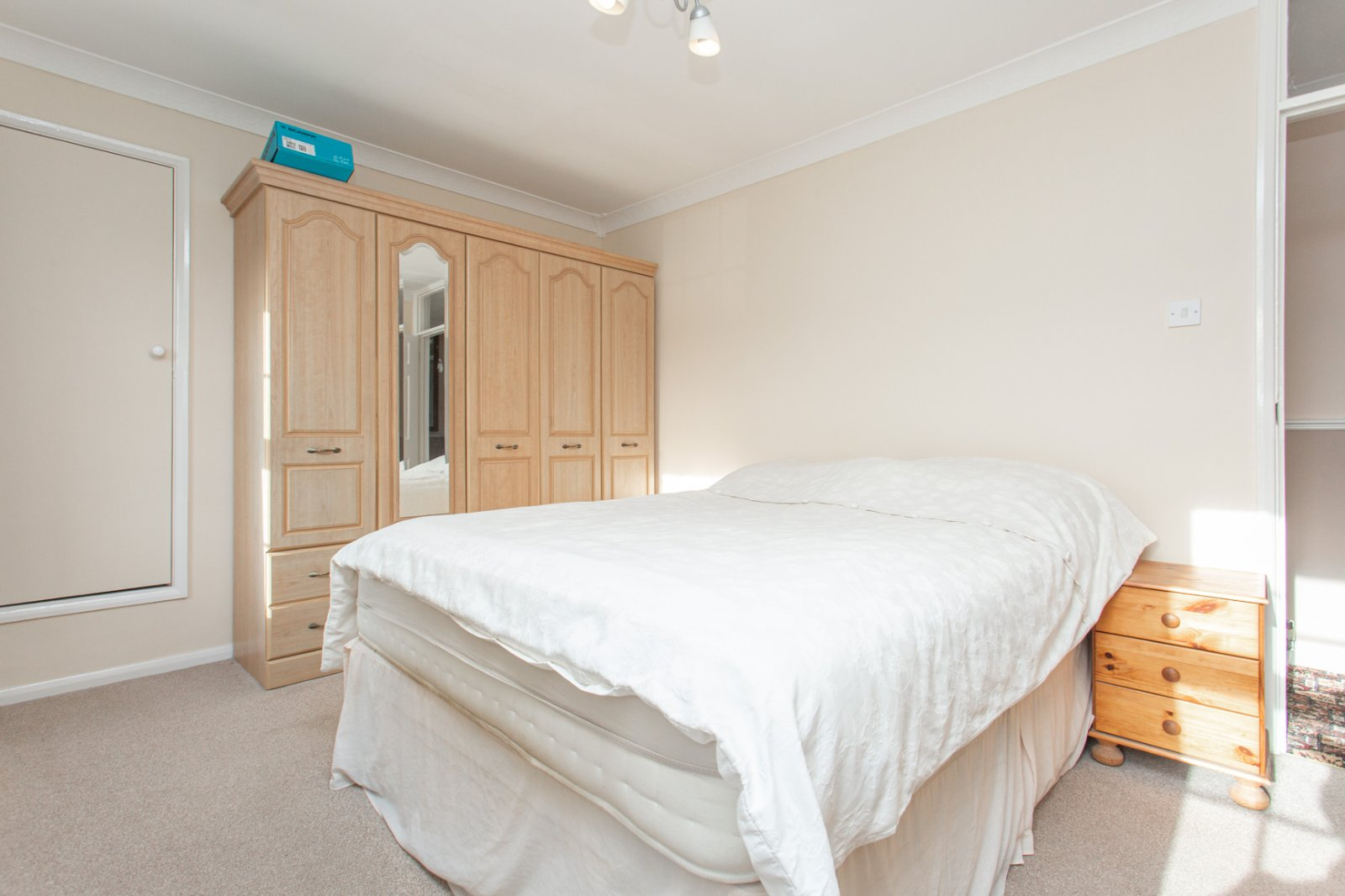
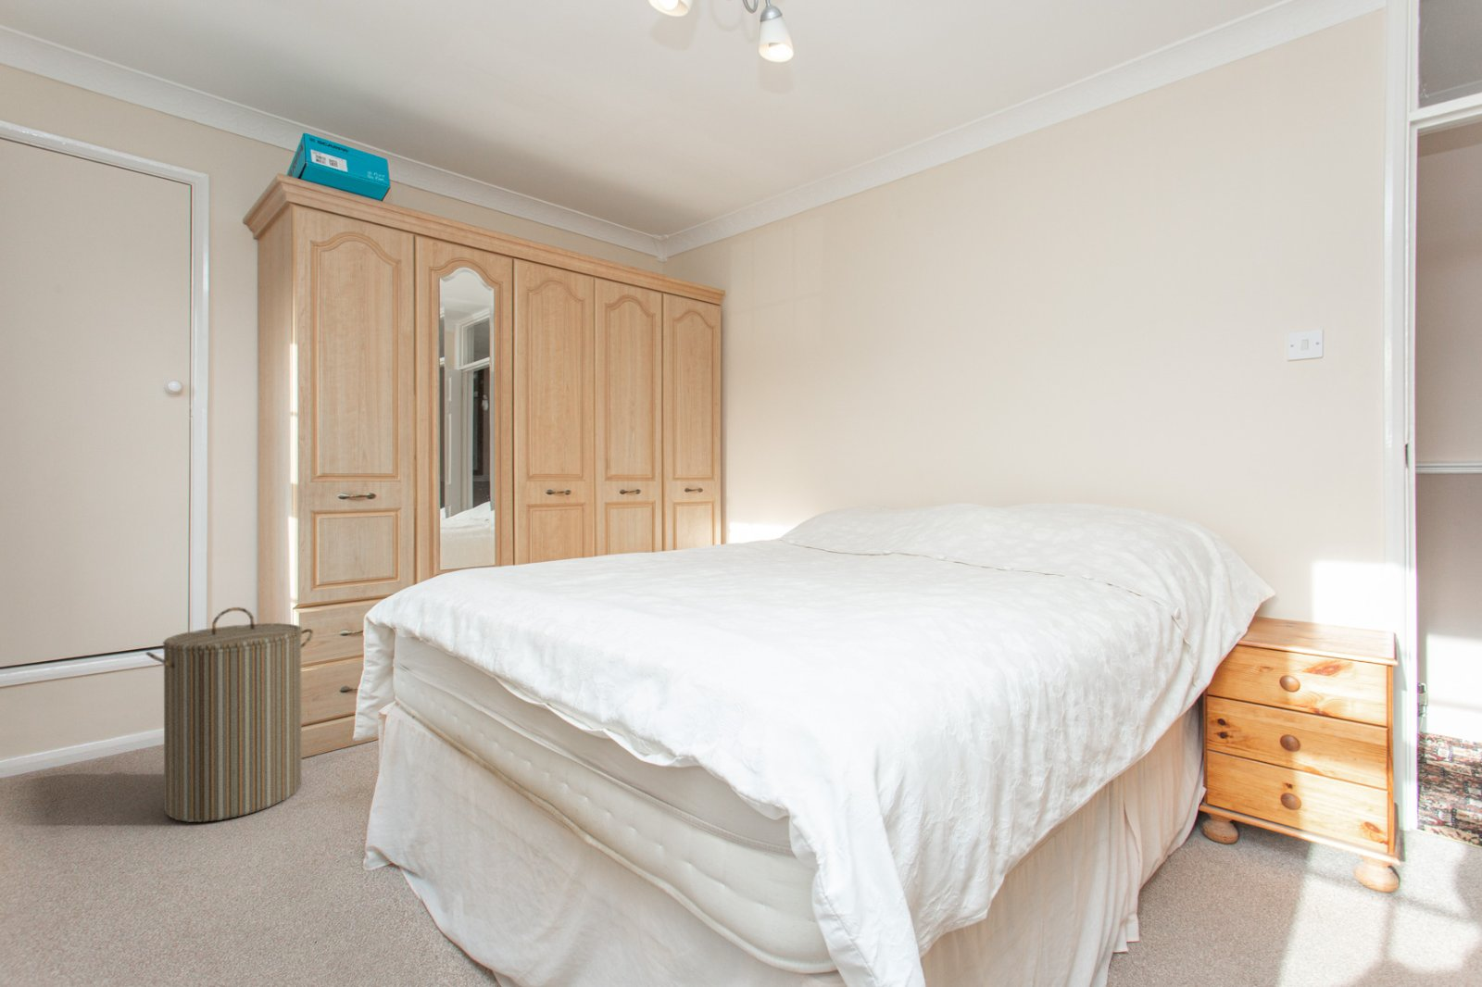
+ laundry hamper [144,607,314,823]
